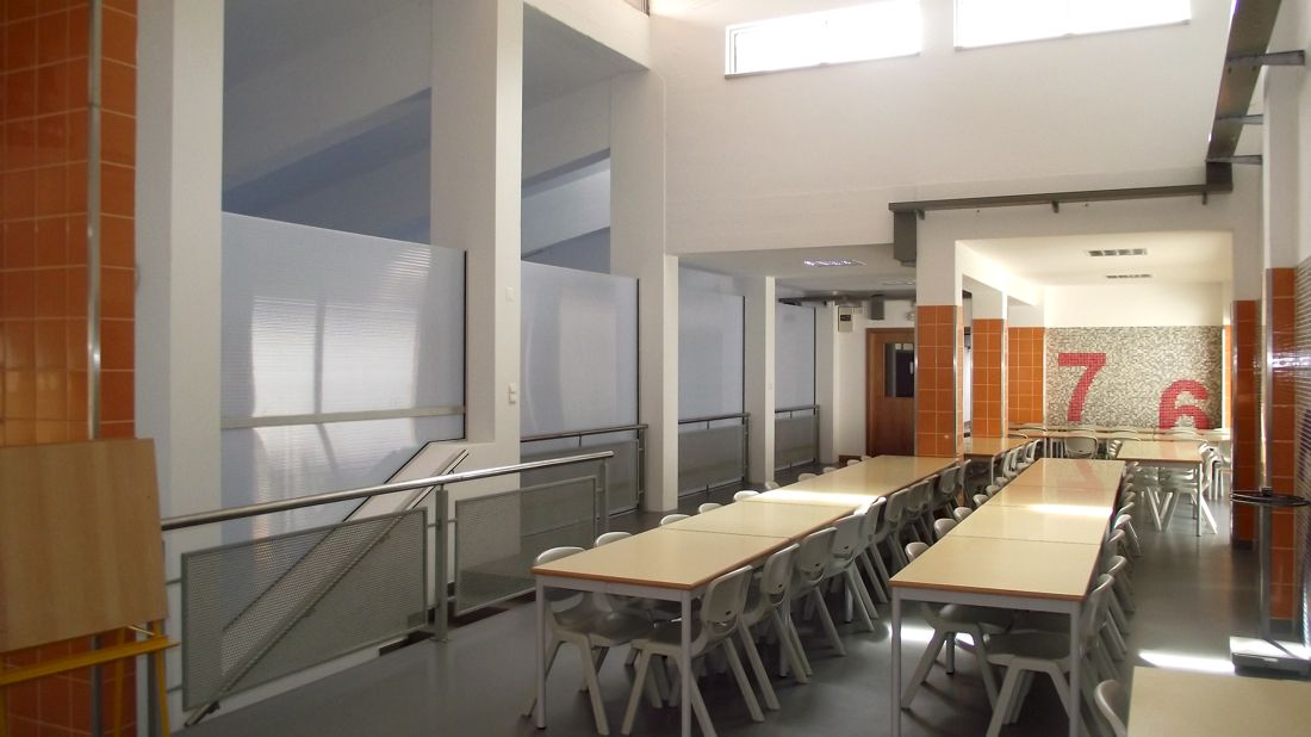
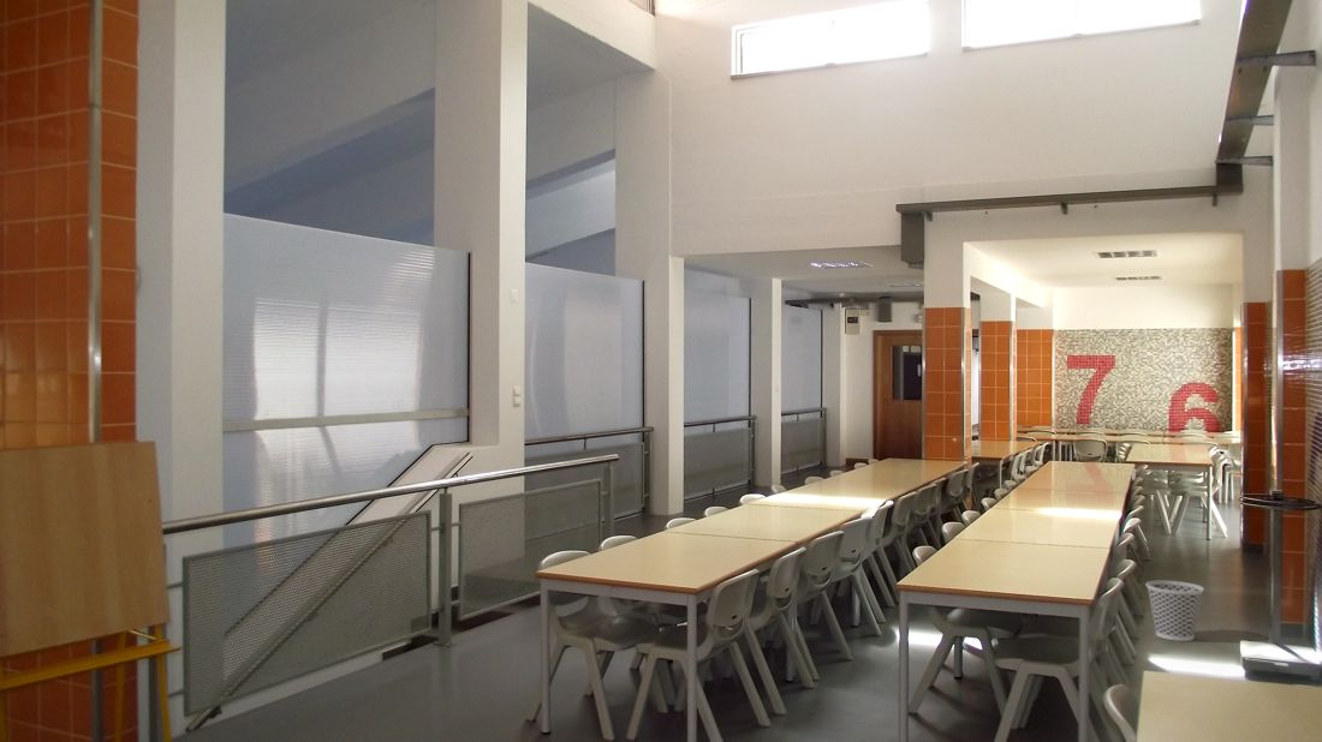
+ wastebasket [1145,580,1205,642]
